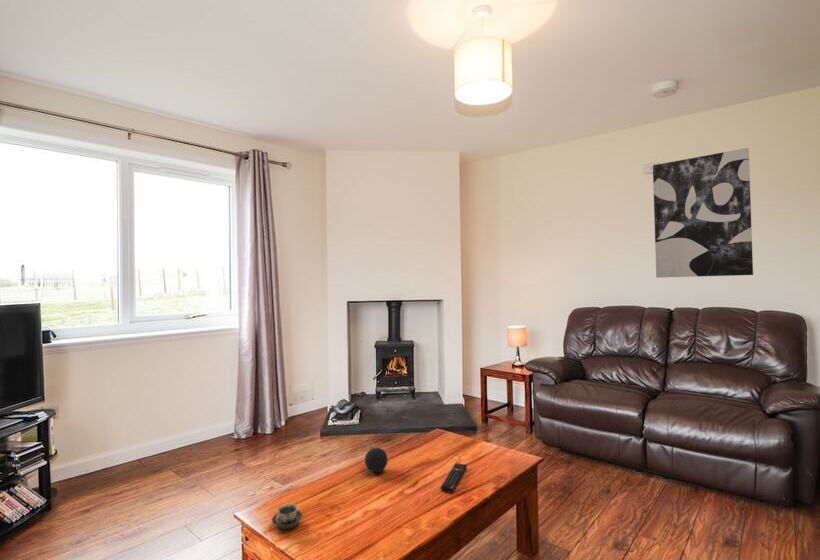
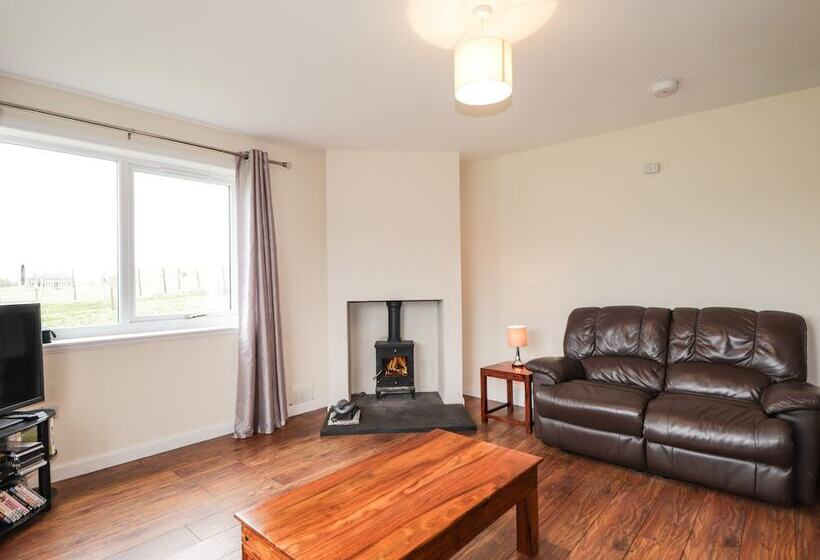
- cup [271,503,303,530]
- wall art [652,147,754,279]
- decorative ball [364,447,389,473]
- remote control [440,462,468,493]
